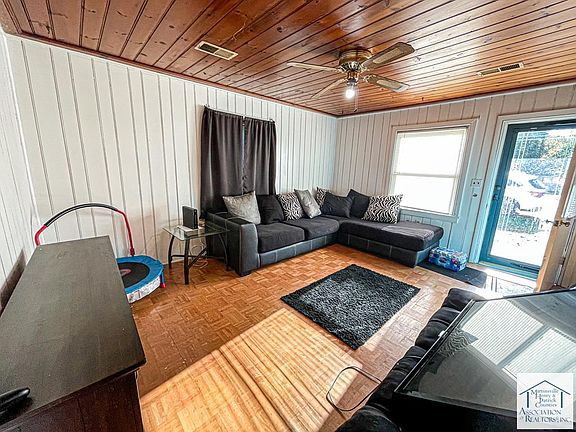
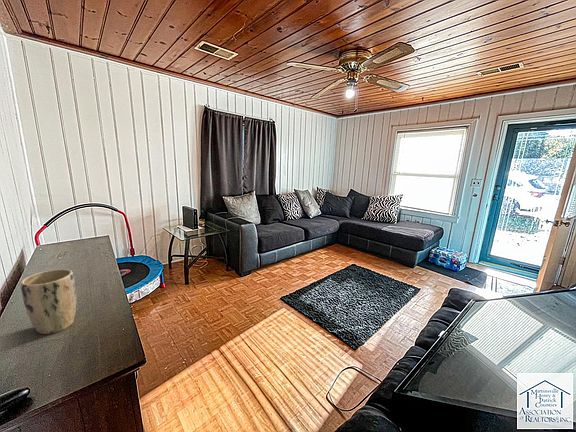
+ plant pot [20,268,77,335]
